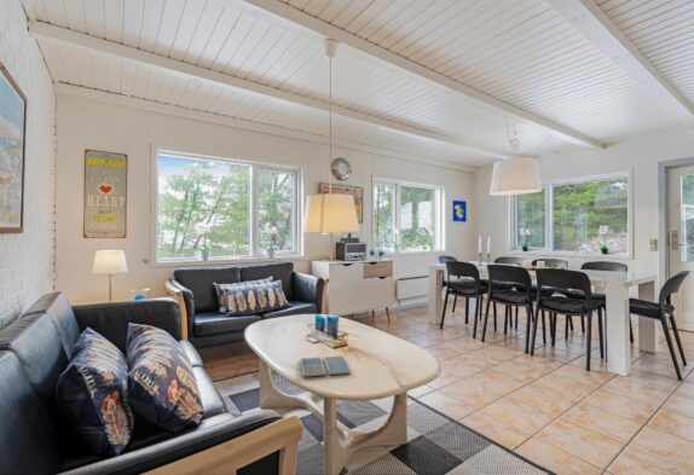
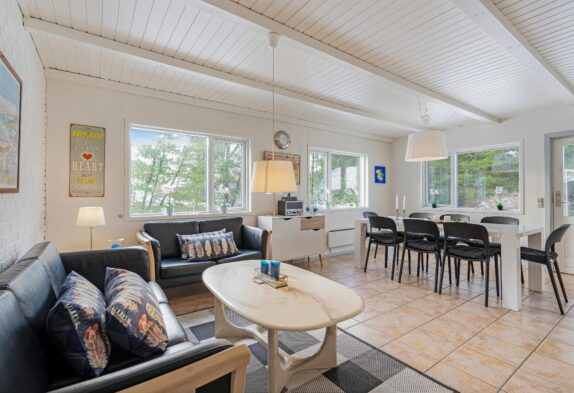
- drink coaster [299,354,352,378]
